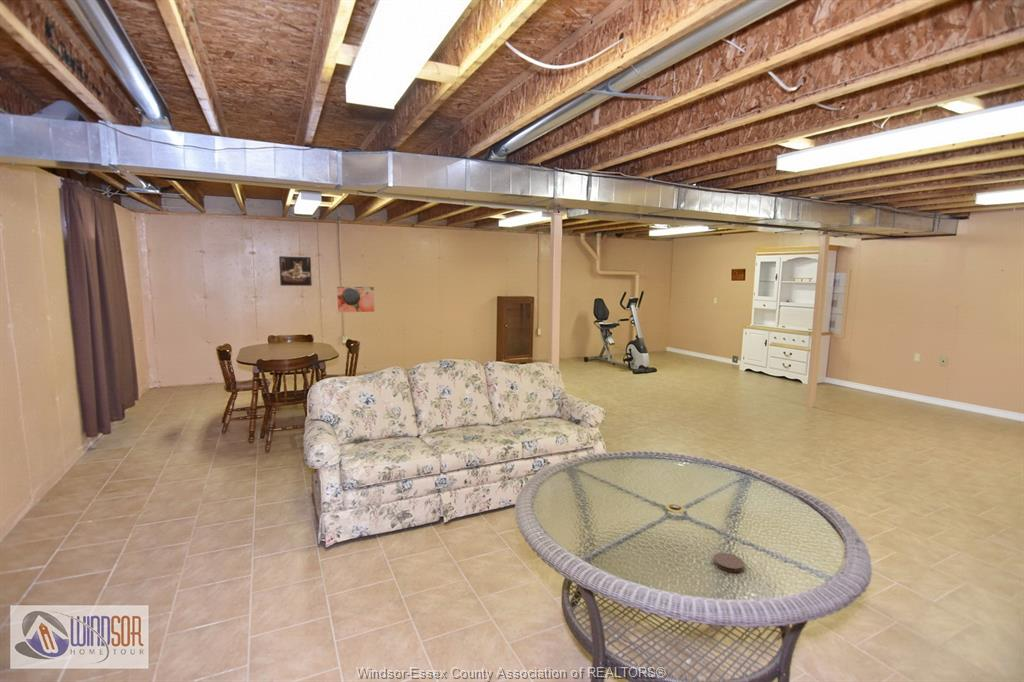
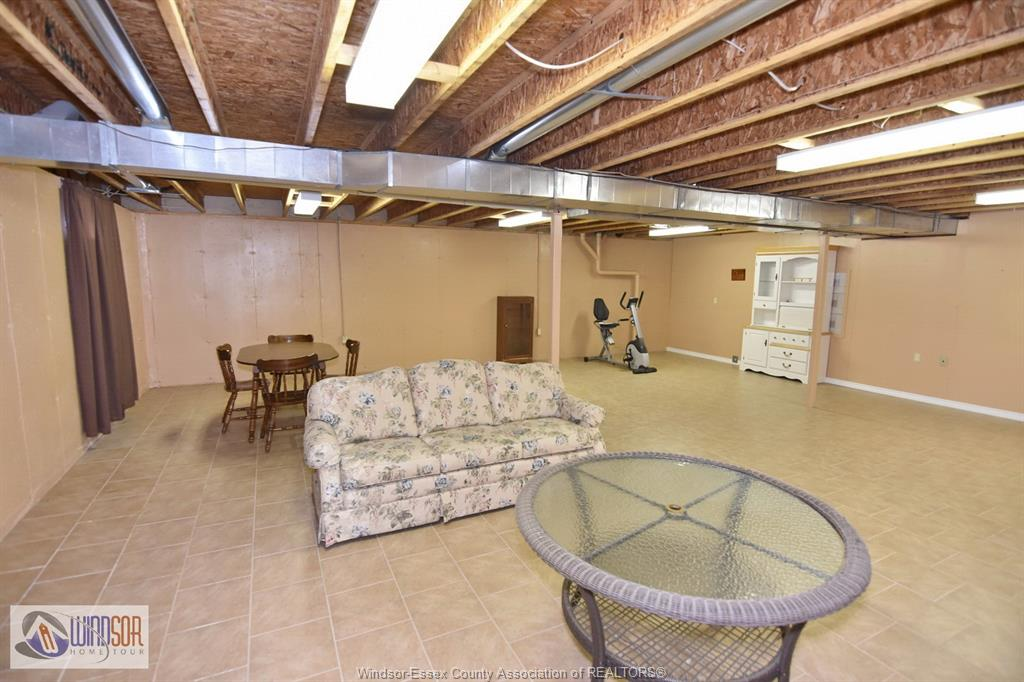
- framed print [278,255,313,287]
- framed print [336,286,376,314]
- coaster [713,552,745,573]
